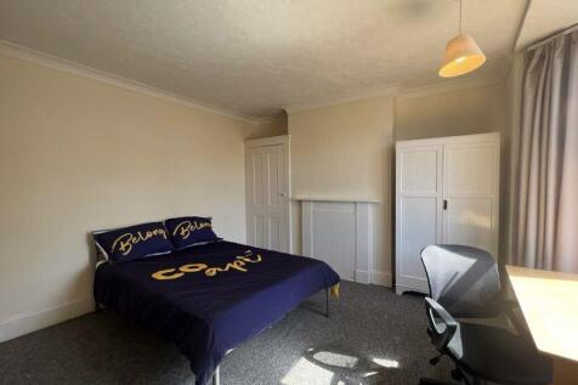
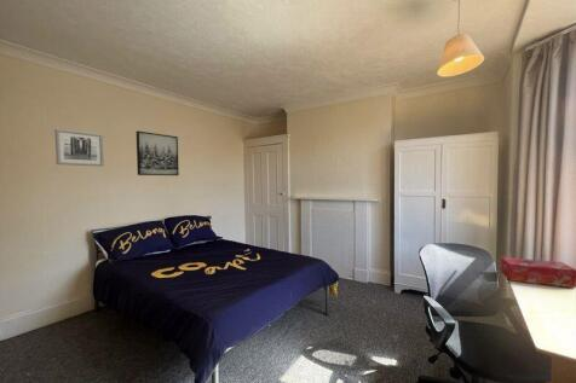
+ wall art [53,128,105,167]
+ tissue box [500,256,576,289]
+ wall art [136,130,180,176]
